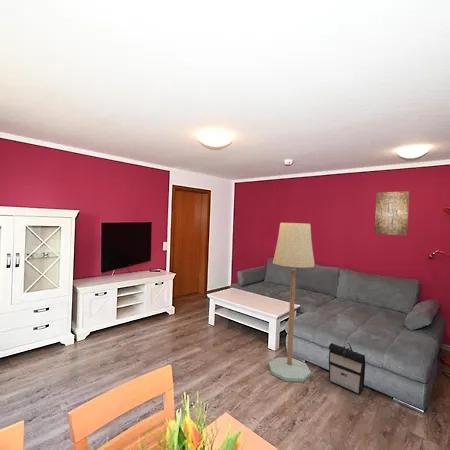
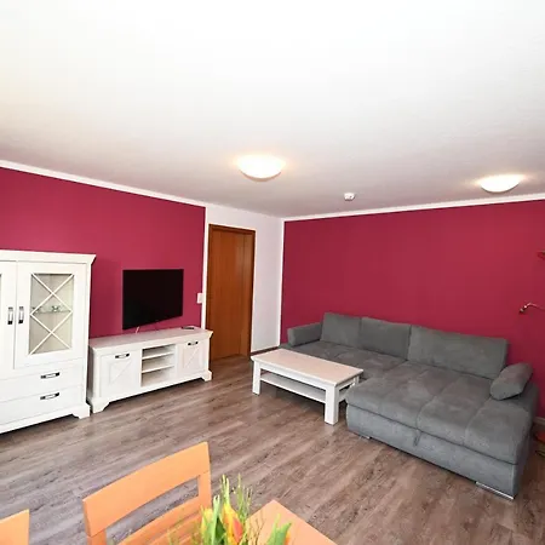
- floor lamp [268,222,316,383]
- wall art [374,190,410,236]
- backpack [328,342,366,395]
